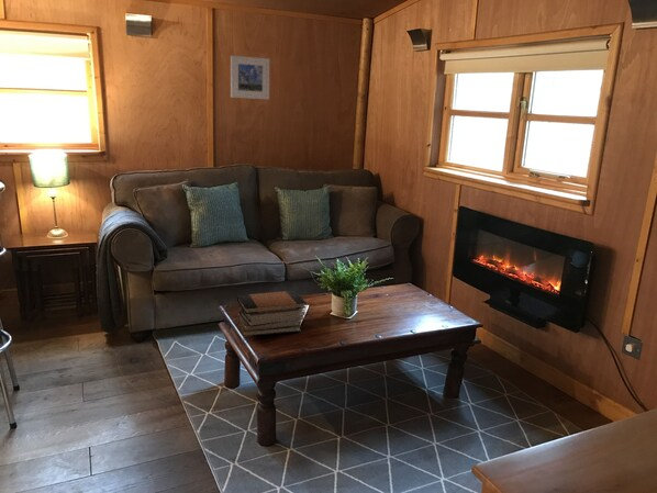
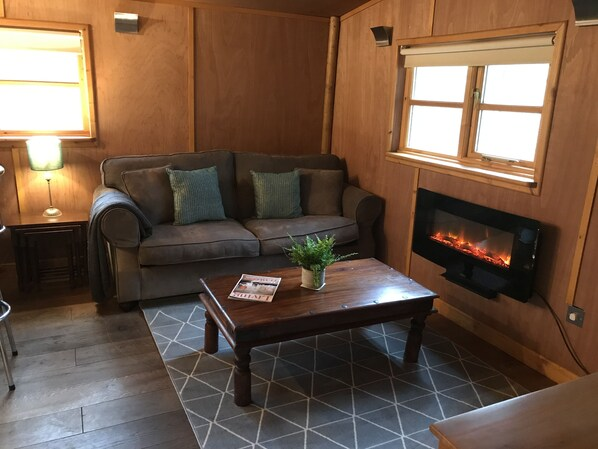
- book stack [236,290,308,337]
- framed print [230,55,270,100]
